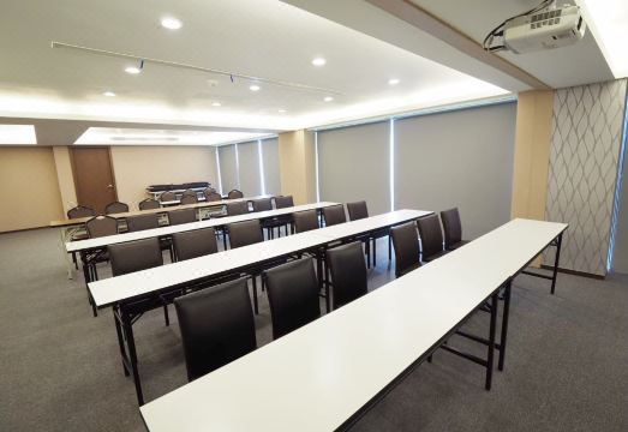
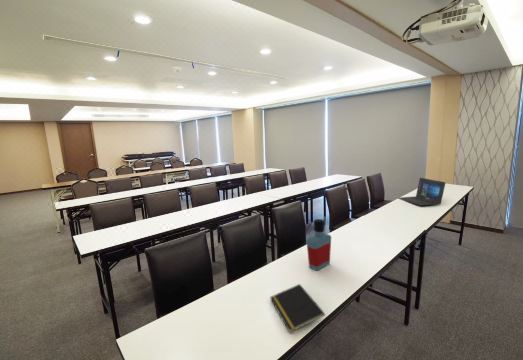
+ laptop [397,177,446,207]
+ notepad [269,283,326,333]
+ bottle [306,218,332,271]
